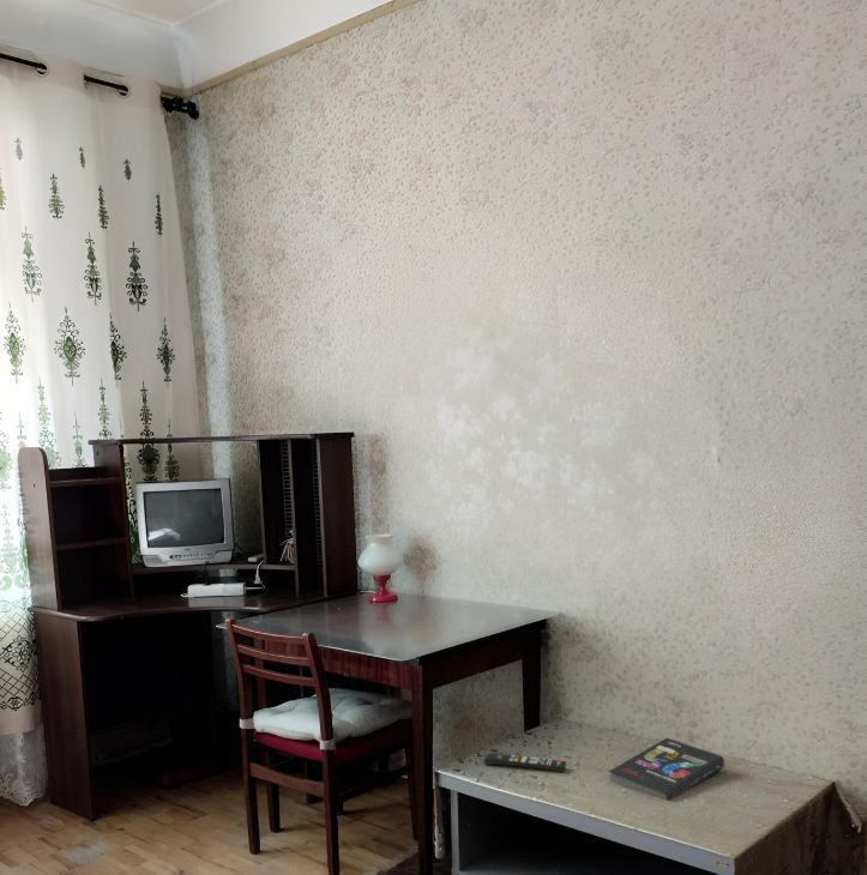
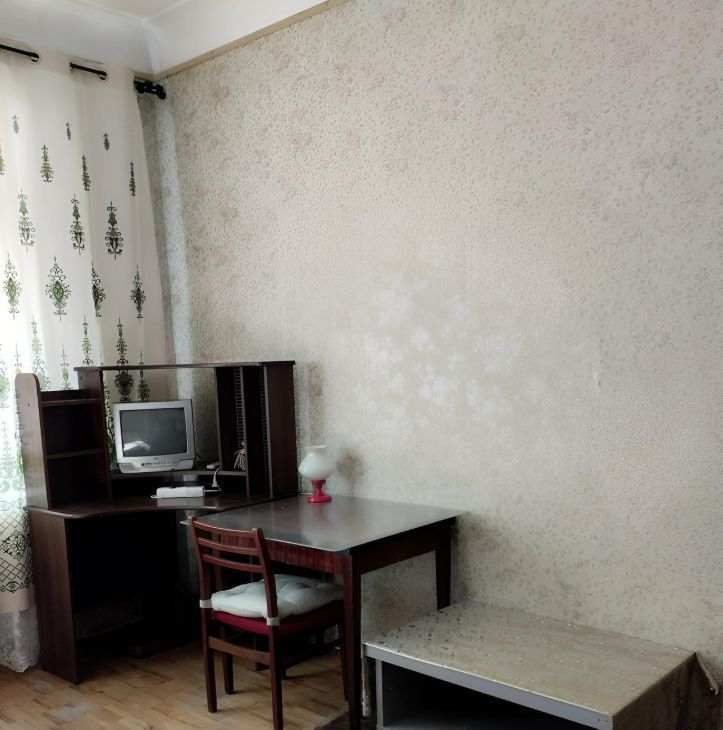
- book [608,737,725,802]
- remote control [482,752,567,773]
